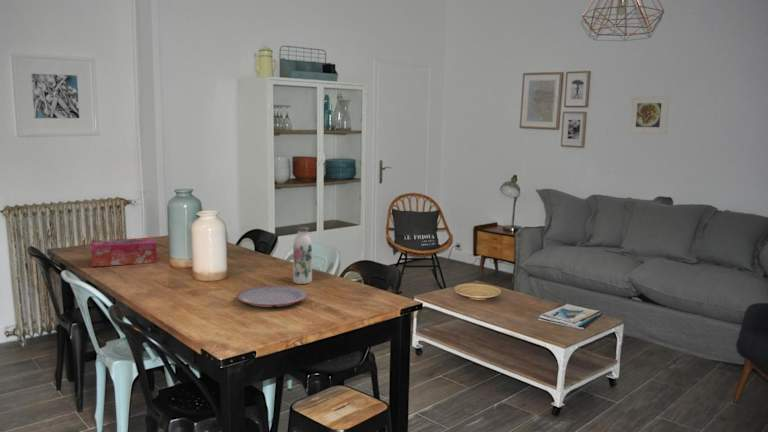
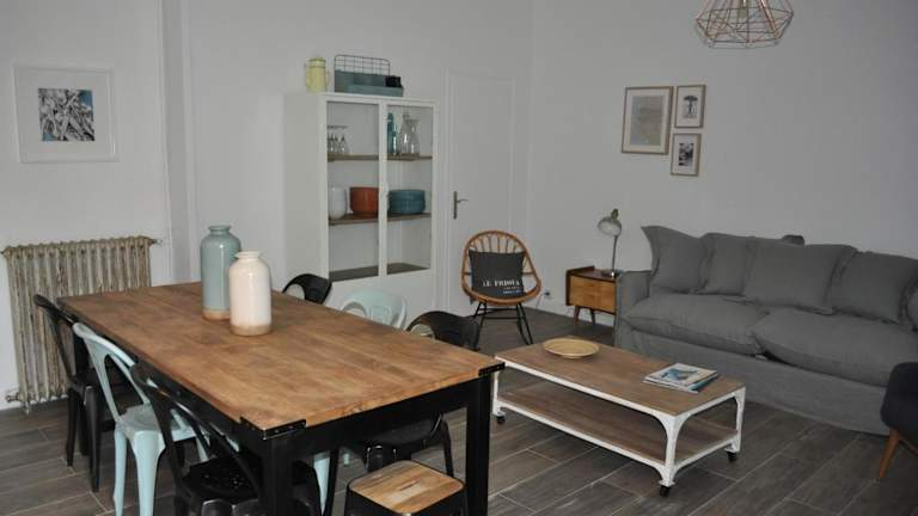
- water bottle [292,225,313,285]
- tissue box [90,237,158,268]
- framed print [627,95,671,135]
- plate [236,285,308,308]
